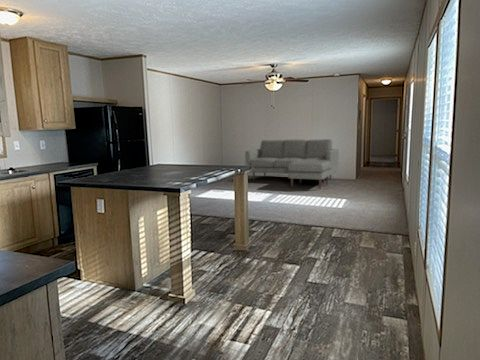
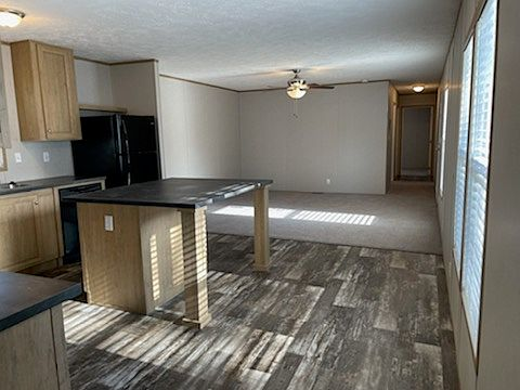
- sofa [244,138,340,190]
